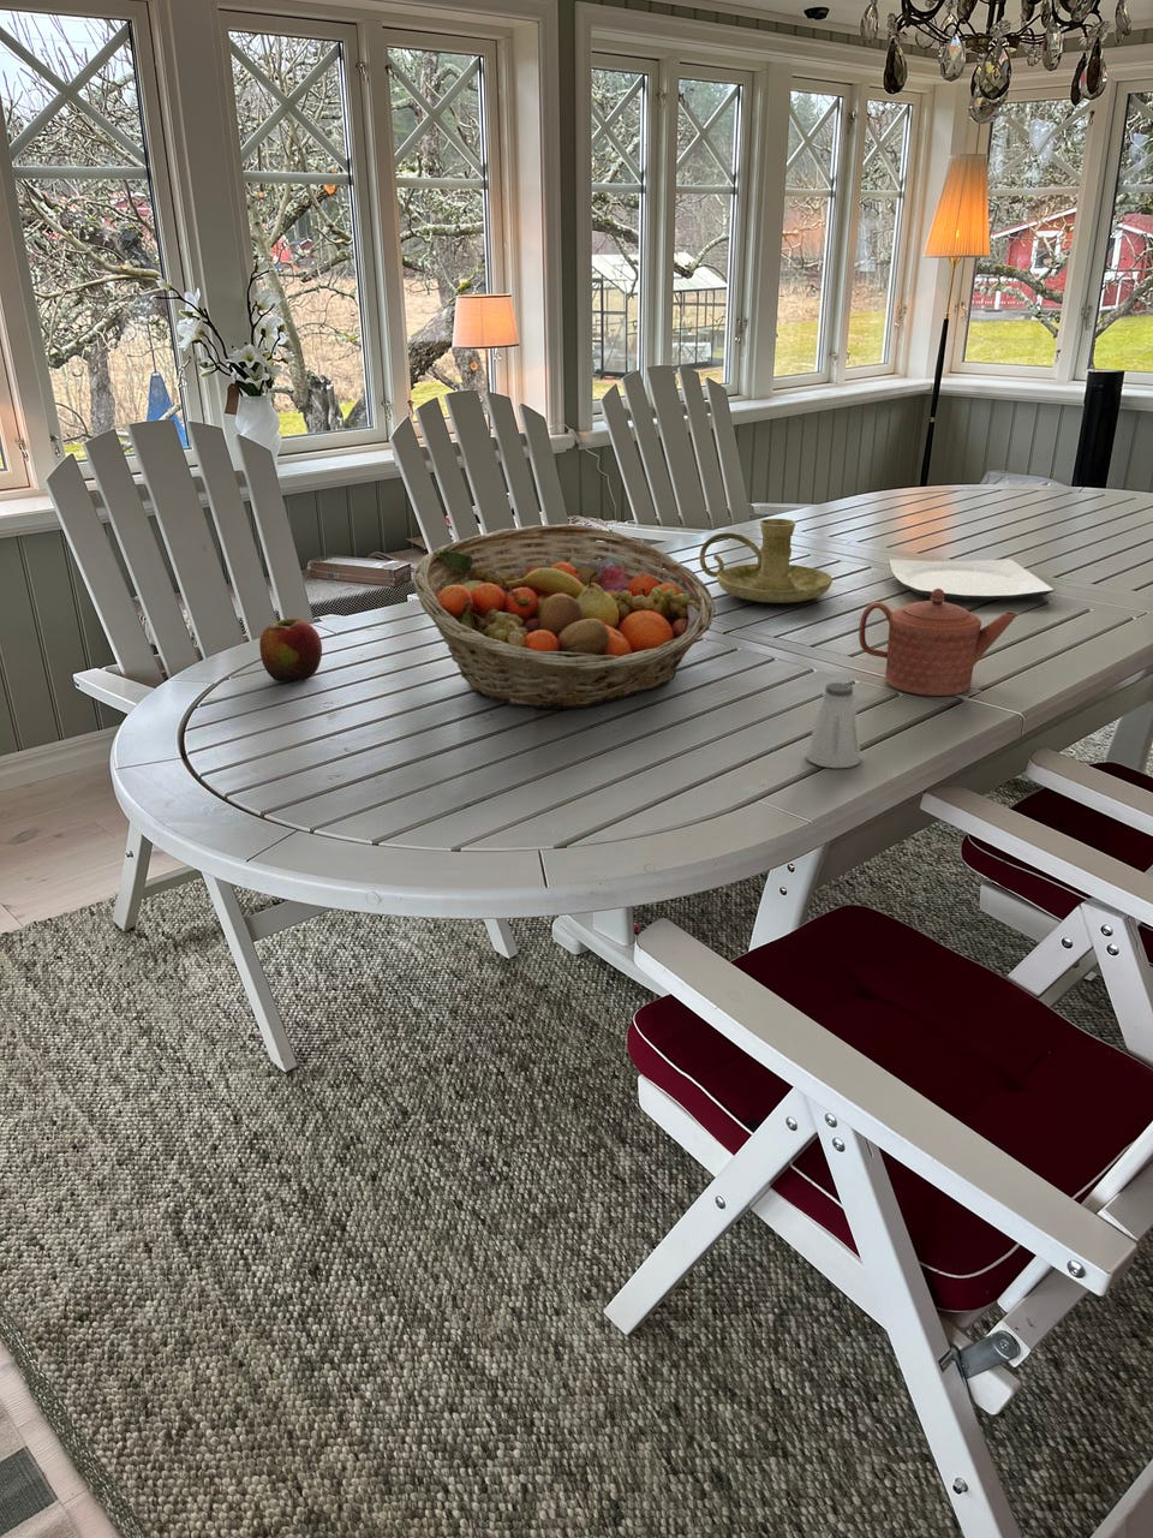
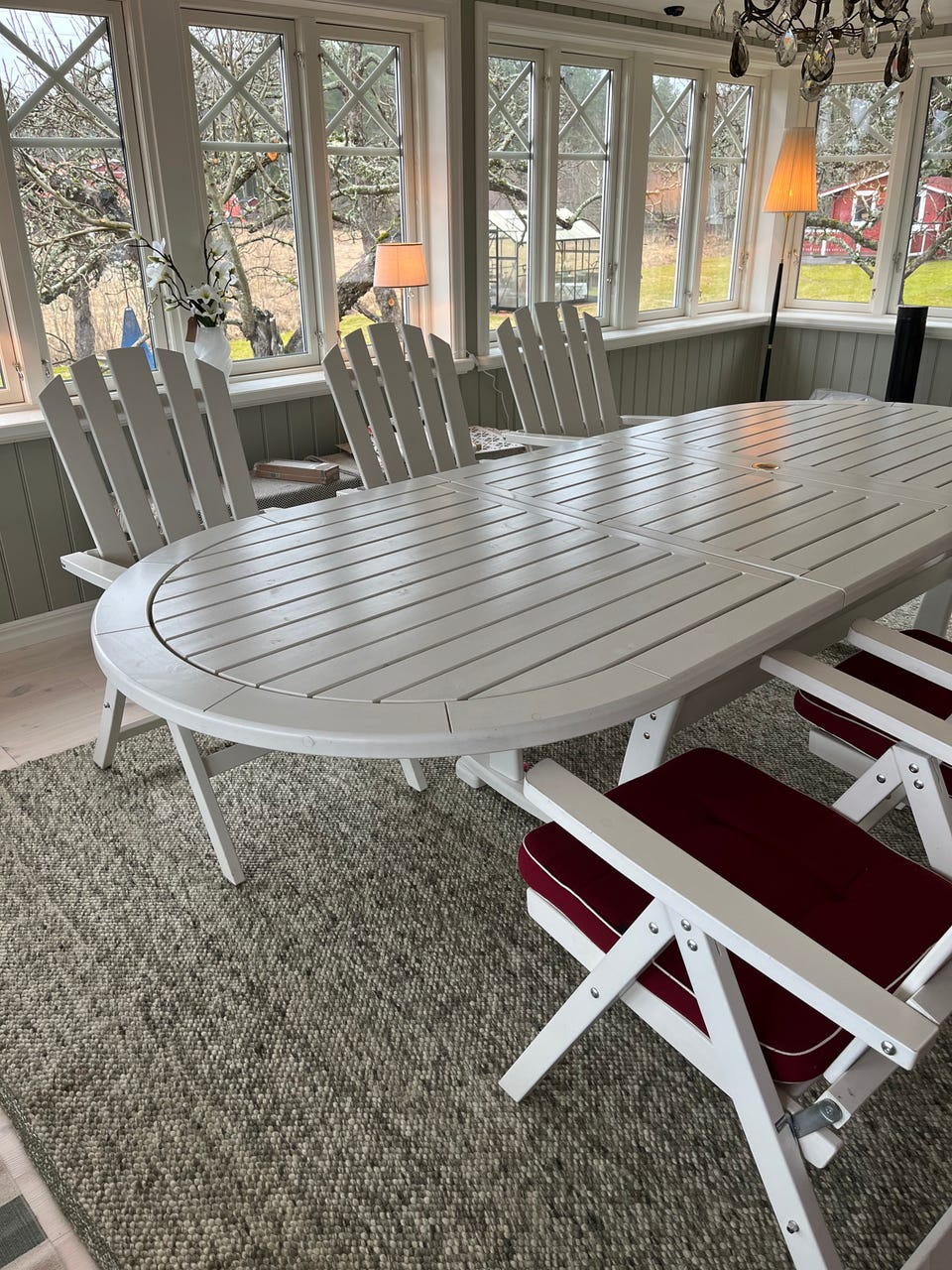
- plate [888,558,1055,602]
- fruit basket [412,523,717,710]
- apple [258,616,323,684]
- teapot [857,589,1019,696]
- saltshaker [804,682,862,769]
- candle holder [698,518,833,604]
